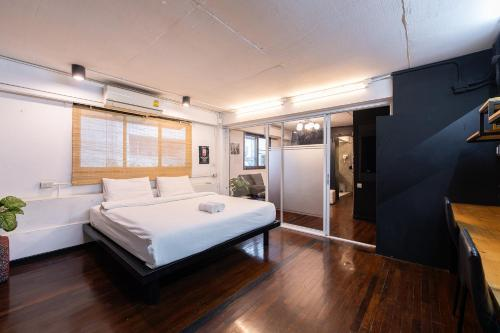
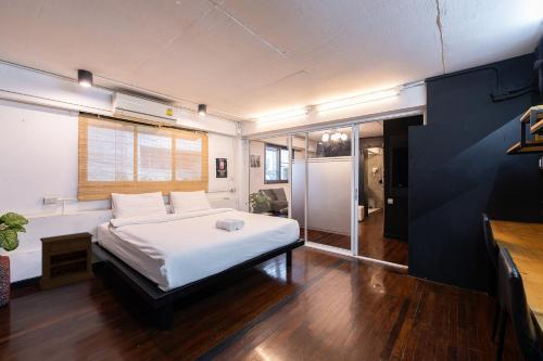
+ nightstand [38,231,96,292]
